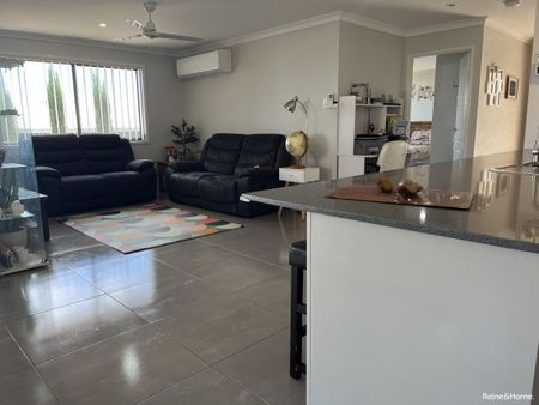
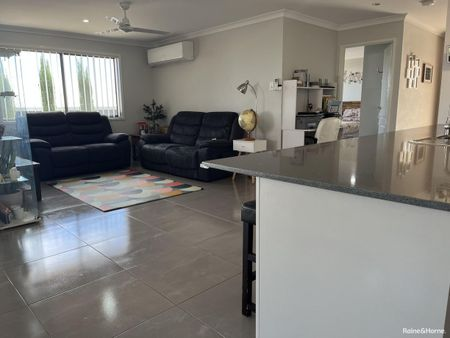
- cutting board [325,175,476,210]
